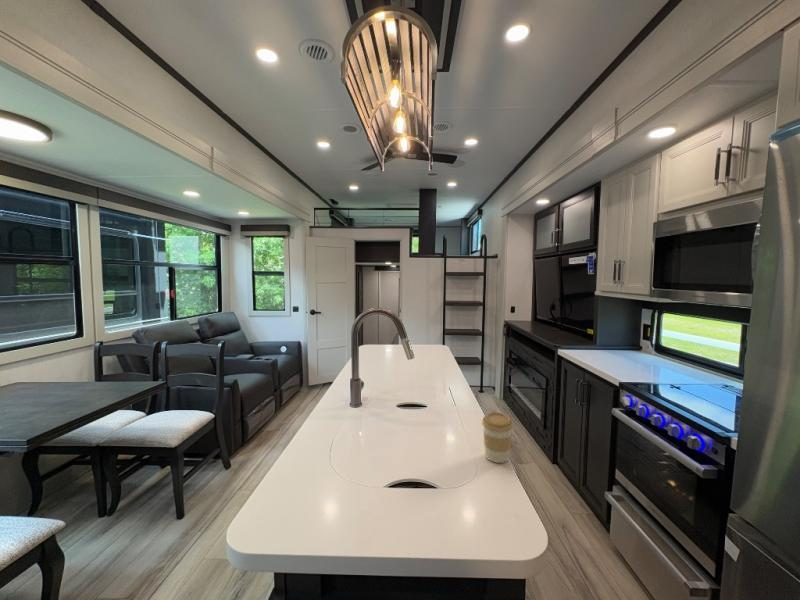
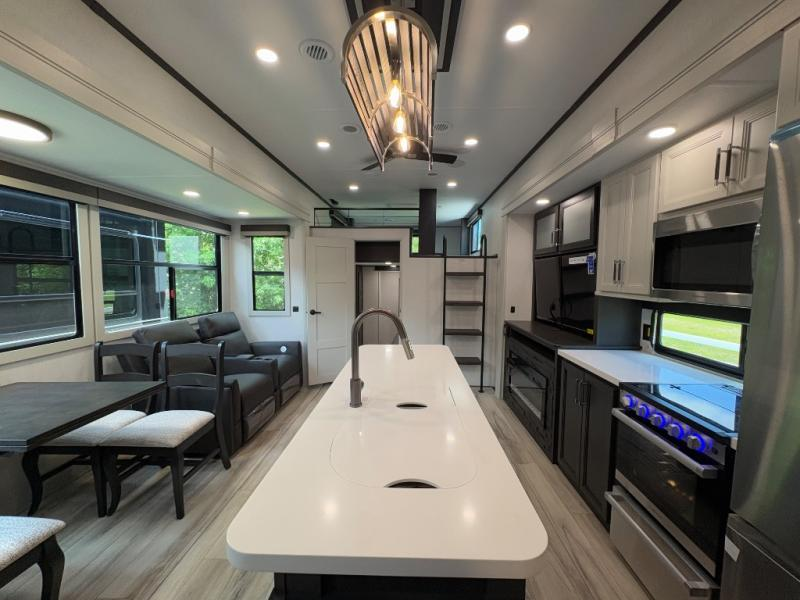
- coffee cup [481,411,514,464]
